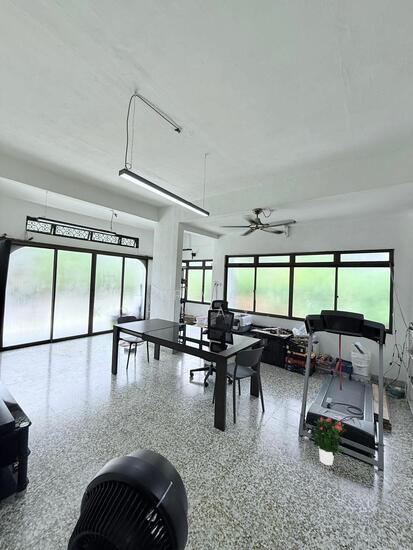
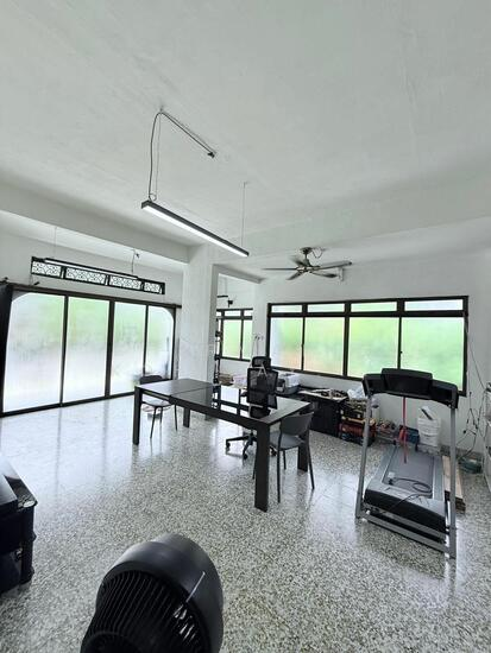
- potted flower [310,417,347,466]
